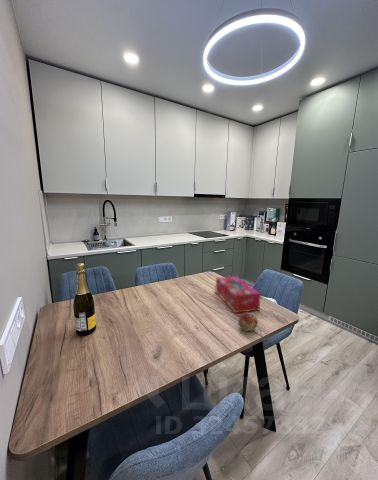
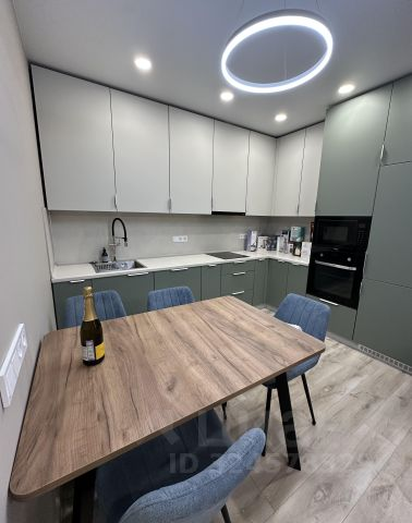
- tissue box [215,275,262,314]
- fruit [238,312,259,332]
